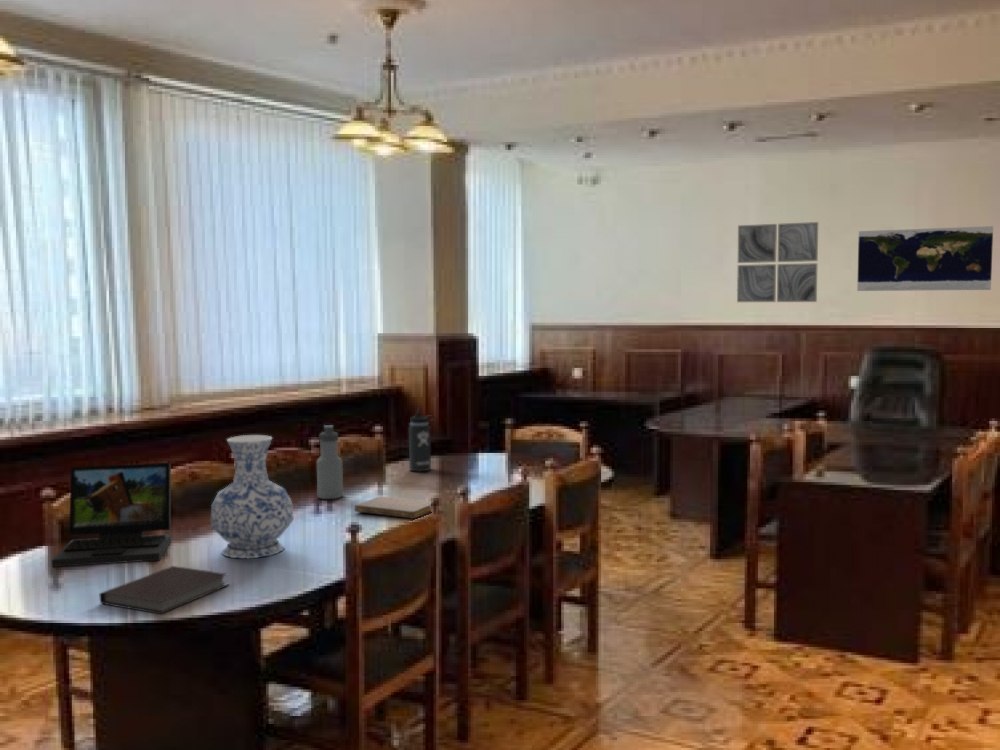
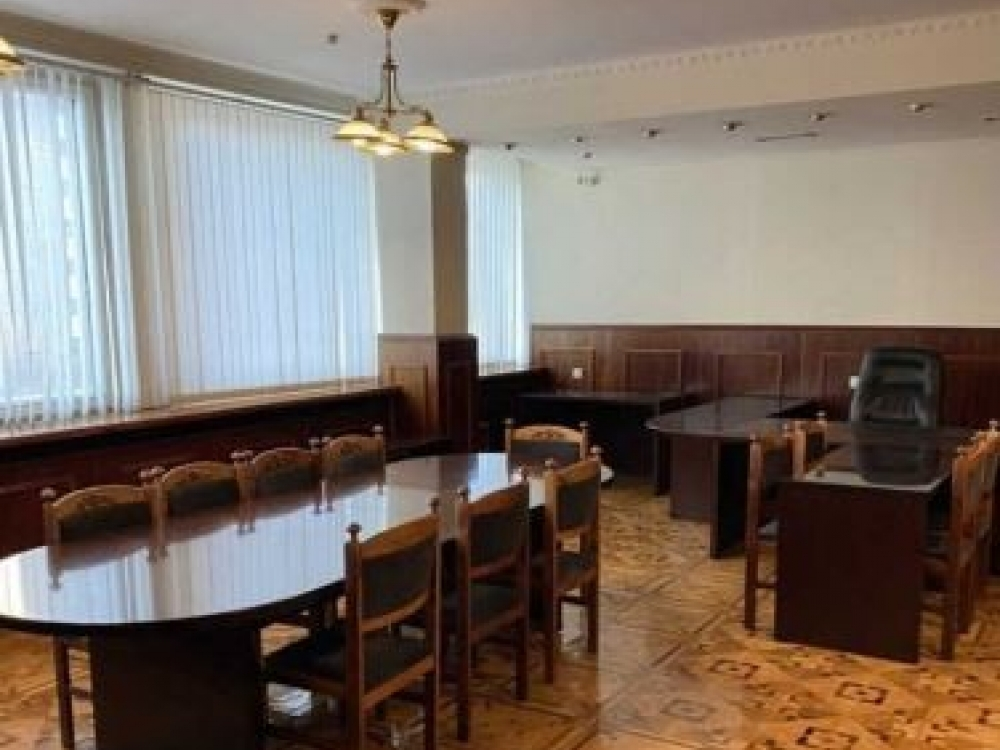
- map [856,225,994,292]
- thermos bottle [408,406,435,473]
- vase [210,434,295,559]
- laptop [51,462,172,568]
- notebook [99,565,230,615]
- notebook [354,496,432,520]
- wall art [736,221,819,303]
- water bottle [316,424,344,500]
